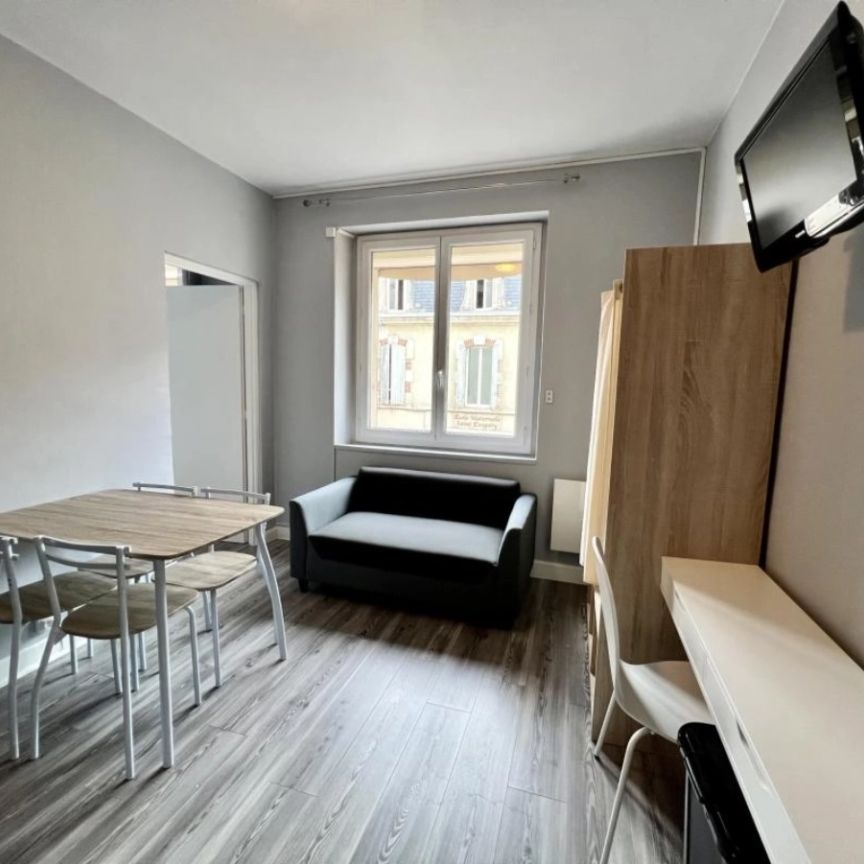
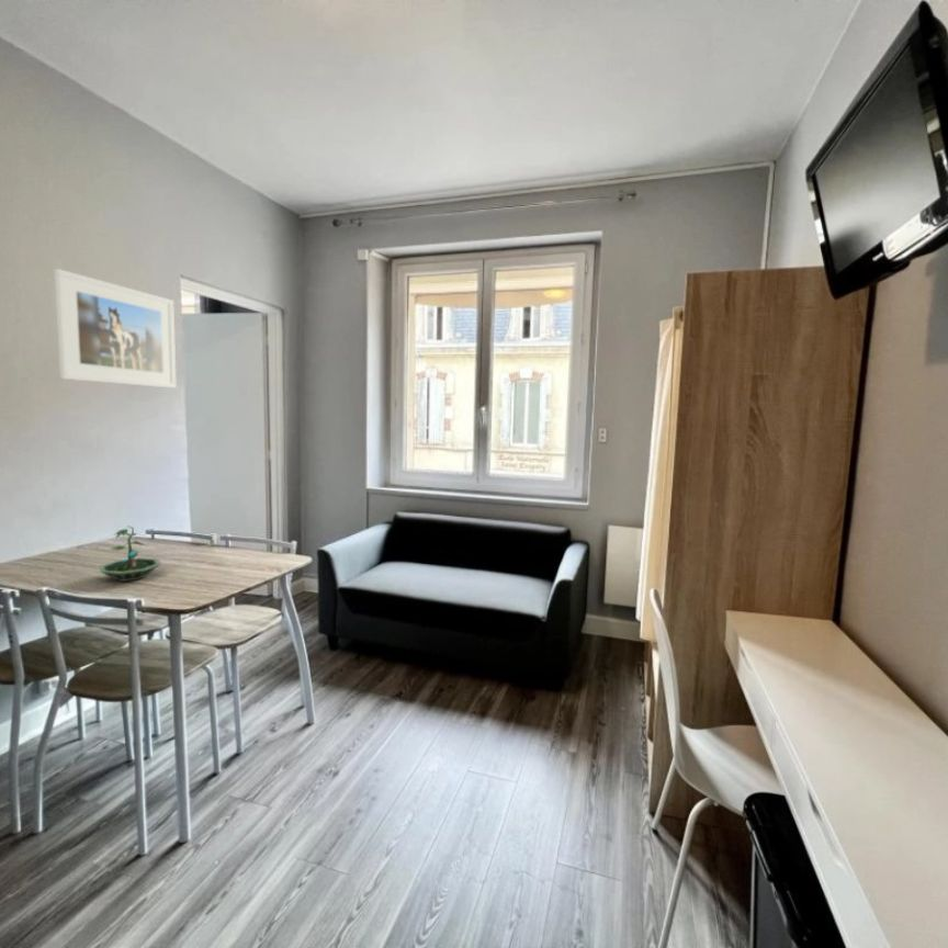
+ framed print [54,268,178,390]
+ terrarium [98,524,162,583]
